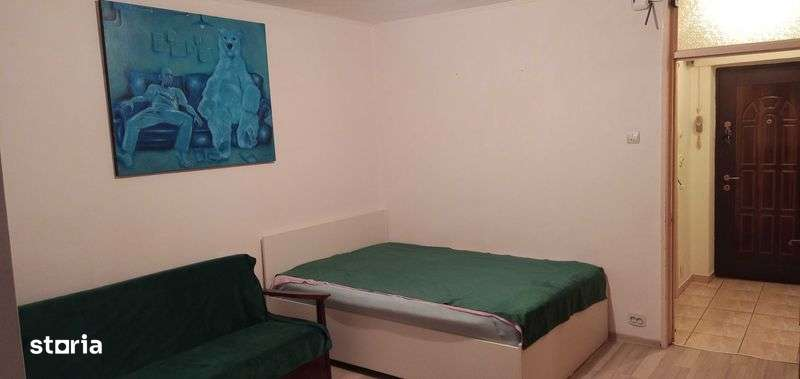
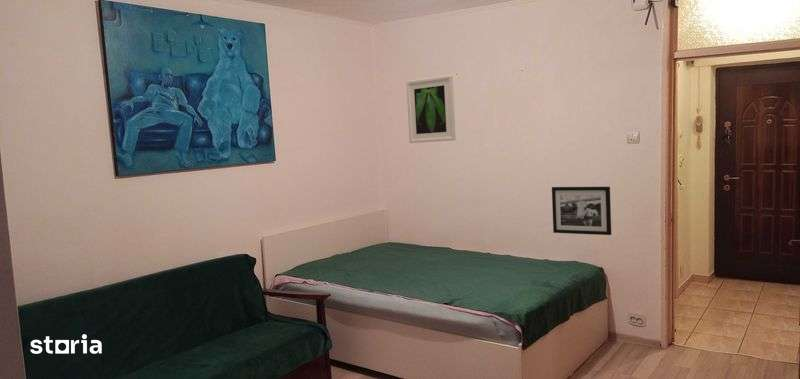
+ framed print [405,74,457,144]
+ picture frame [551,186,612,236]
